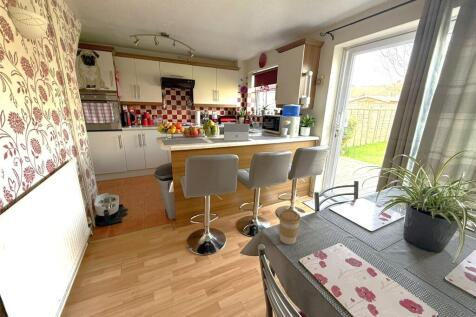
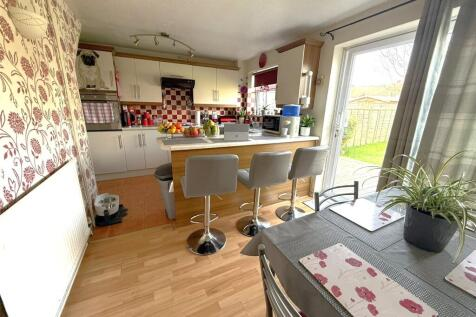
- coffee cup [278,209,302,245]
